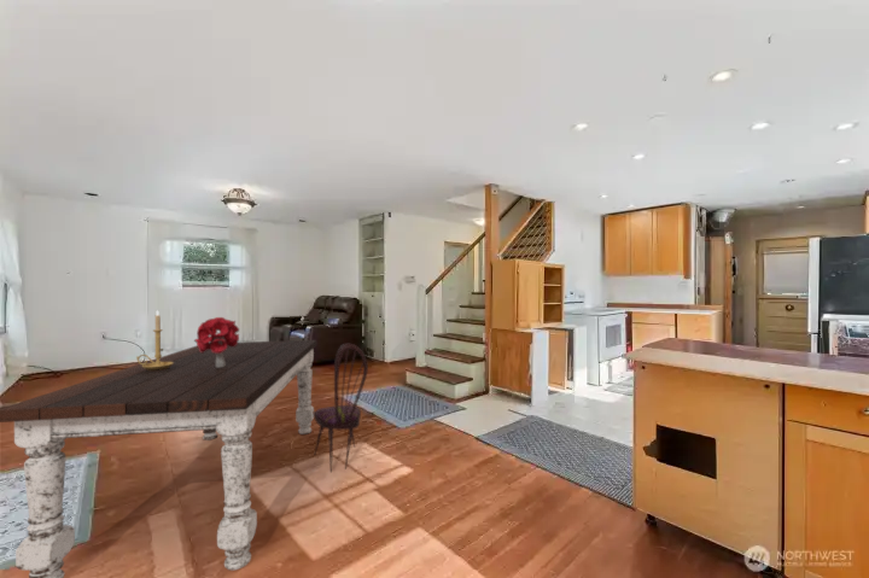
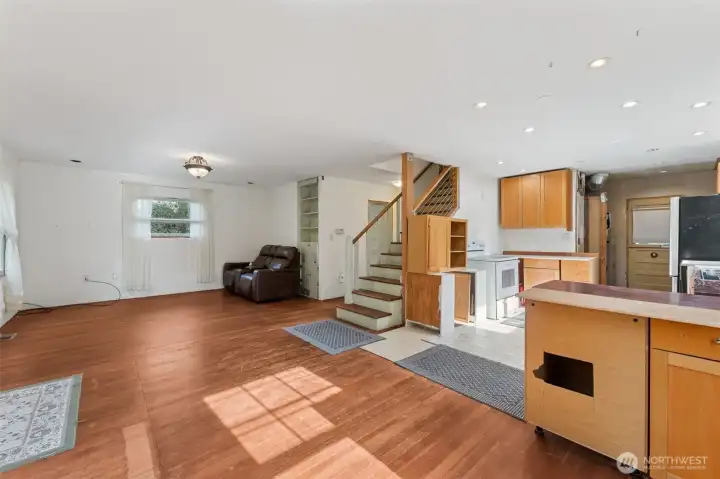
- bouquet [193,316,240,367]
- dining table [0,339,317,578]
- dining chair [313,343,369,473]
- candle holder [135,309,174,370]
